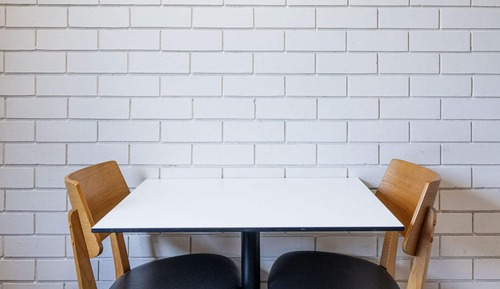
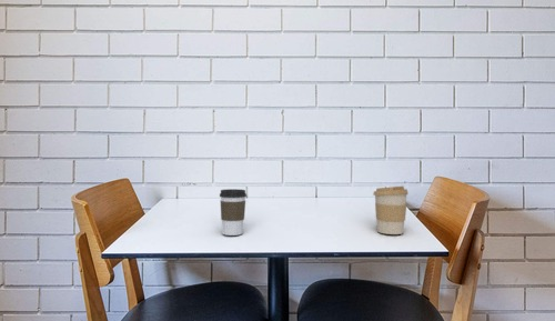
+ coffee cup [372,185,408,235]
+ coffee cup [219,188,248,237]
